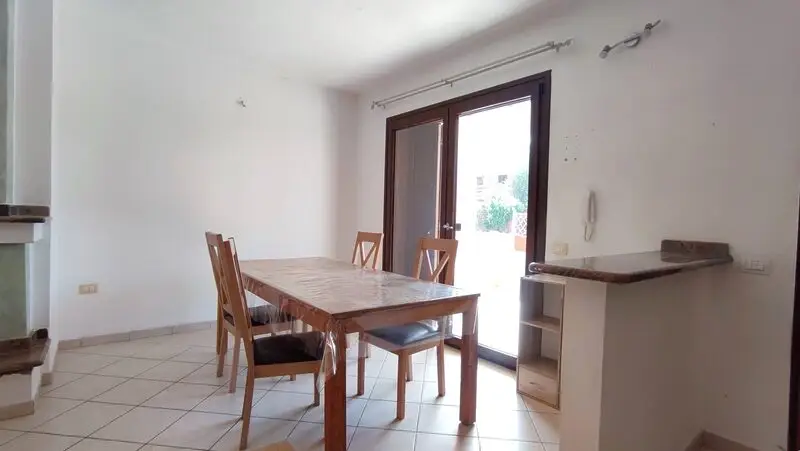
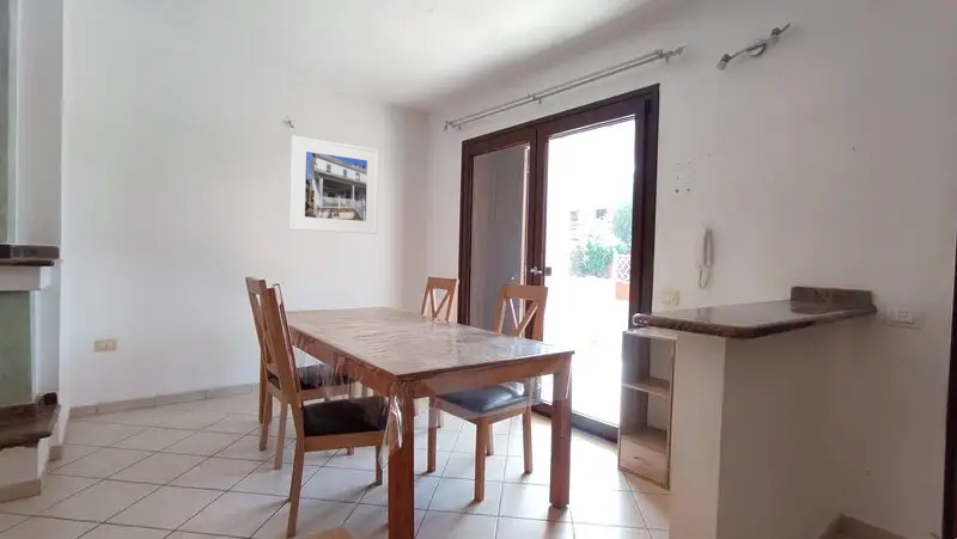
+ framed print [289,134,380,235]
